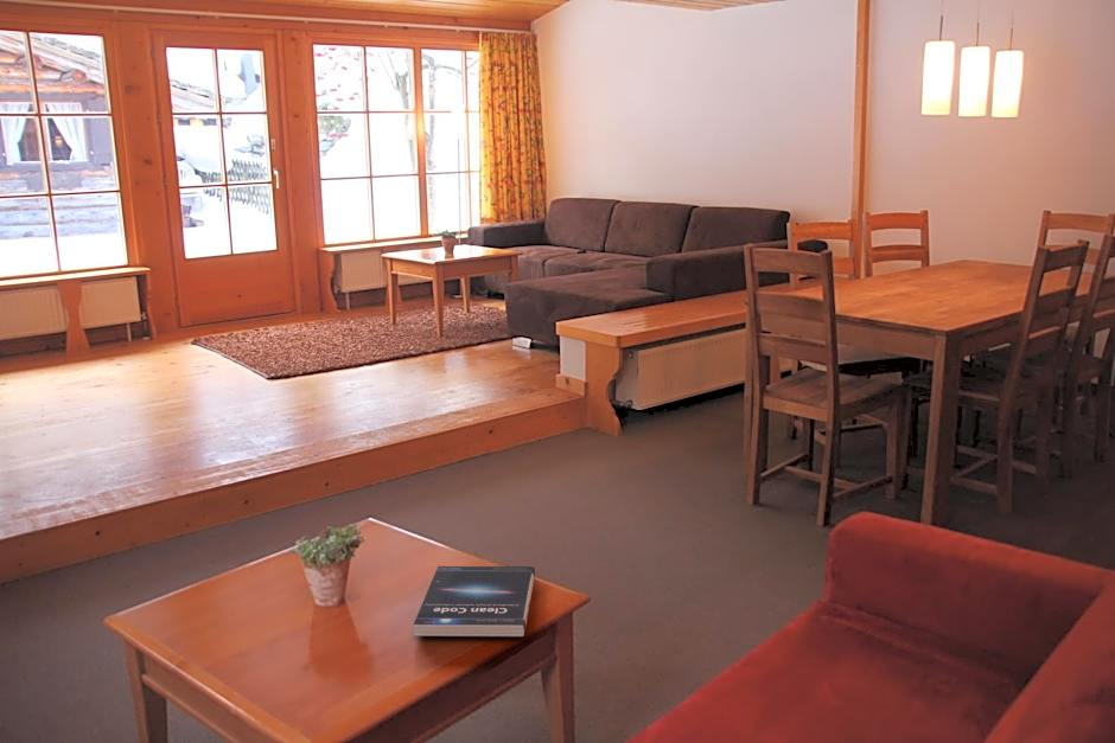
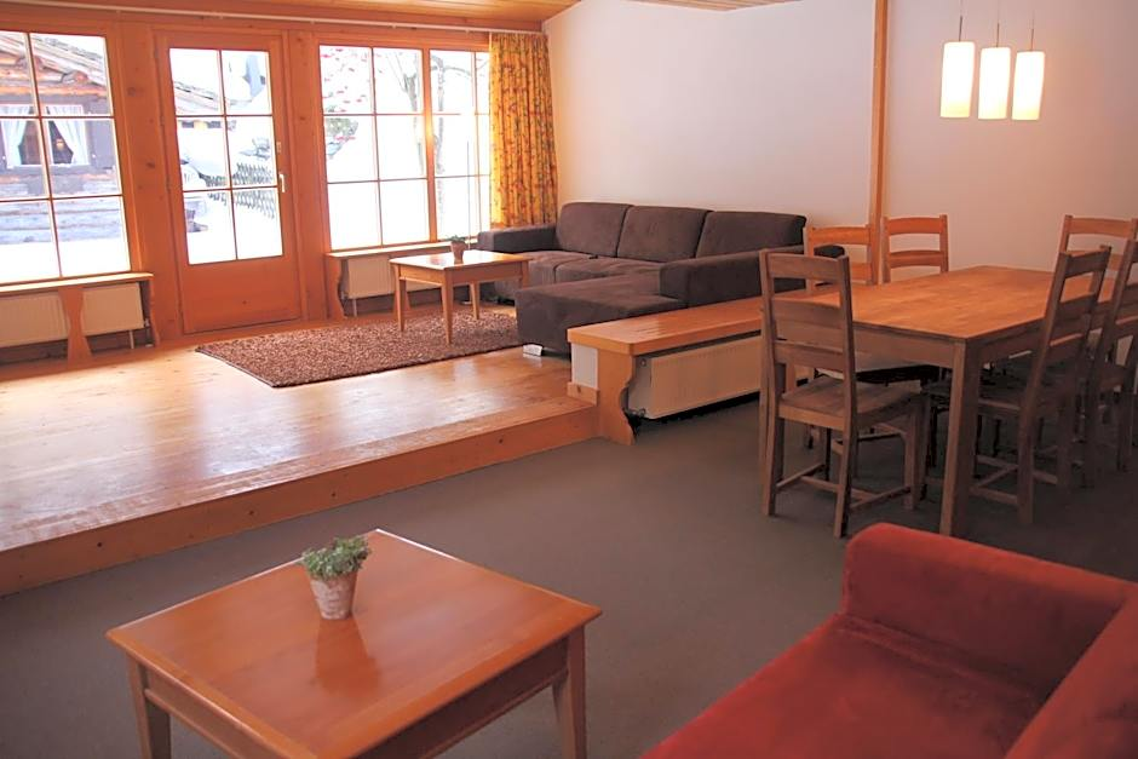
- book [413,565,536,638]
